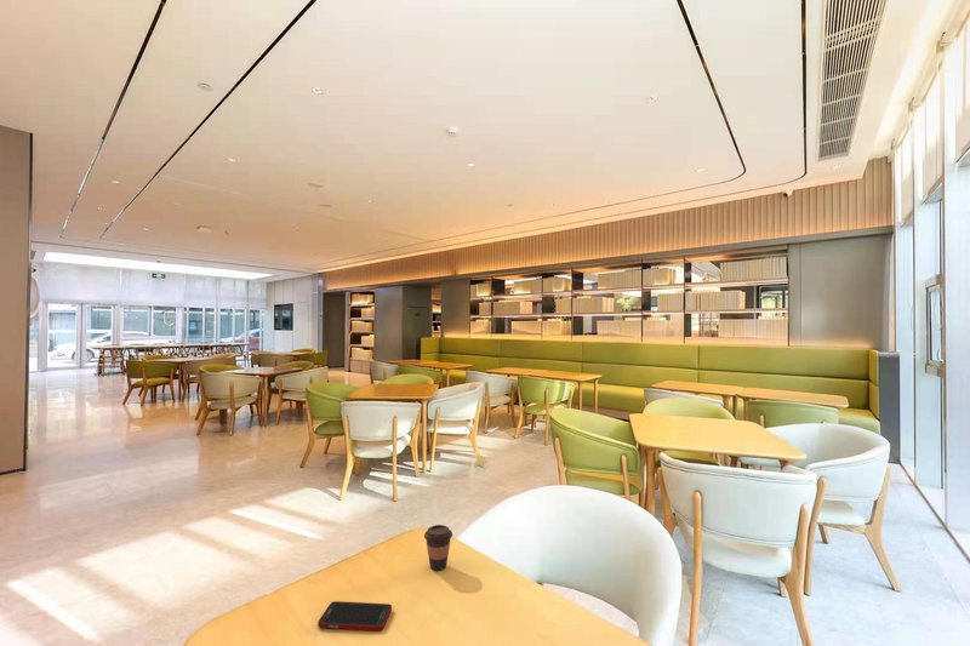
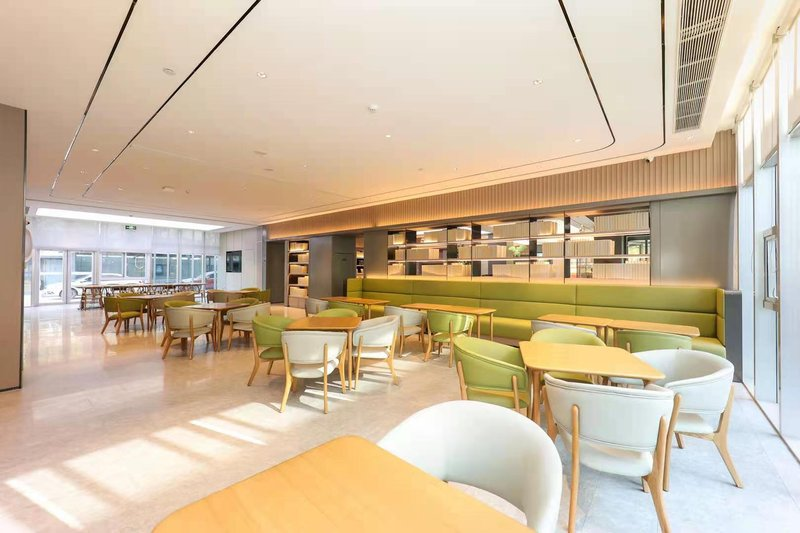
- cell phone [316,600,393,631]
- coffee cup [423,524,453,572]
